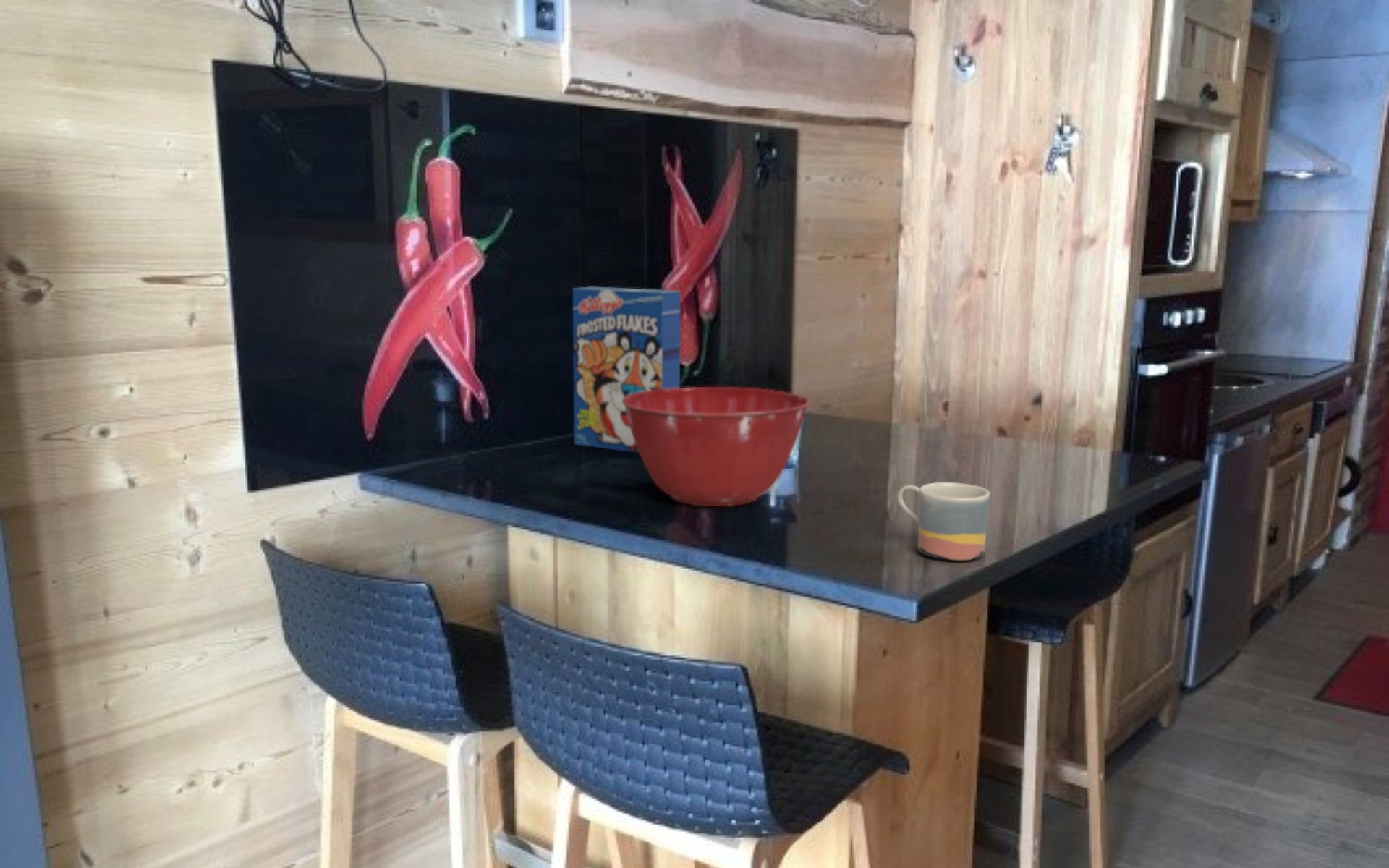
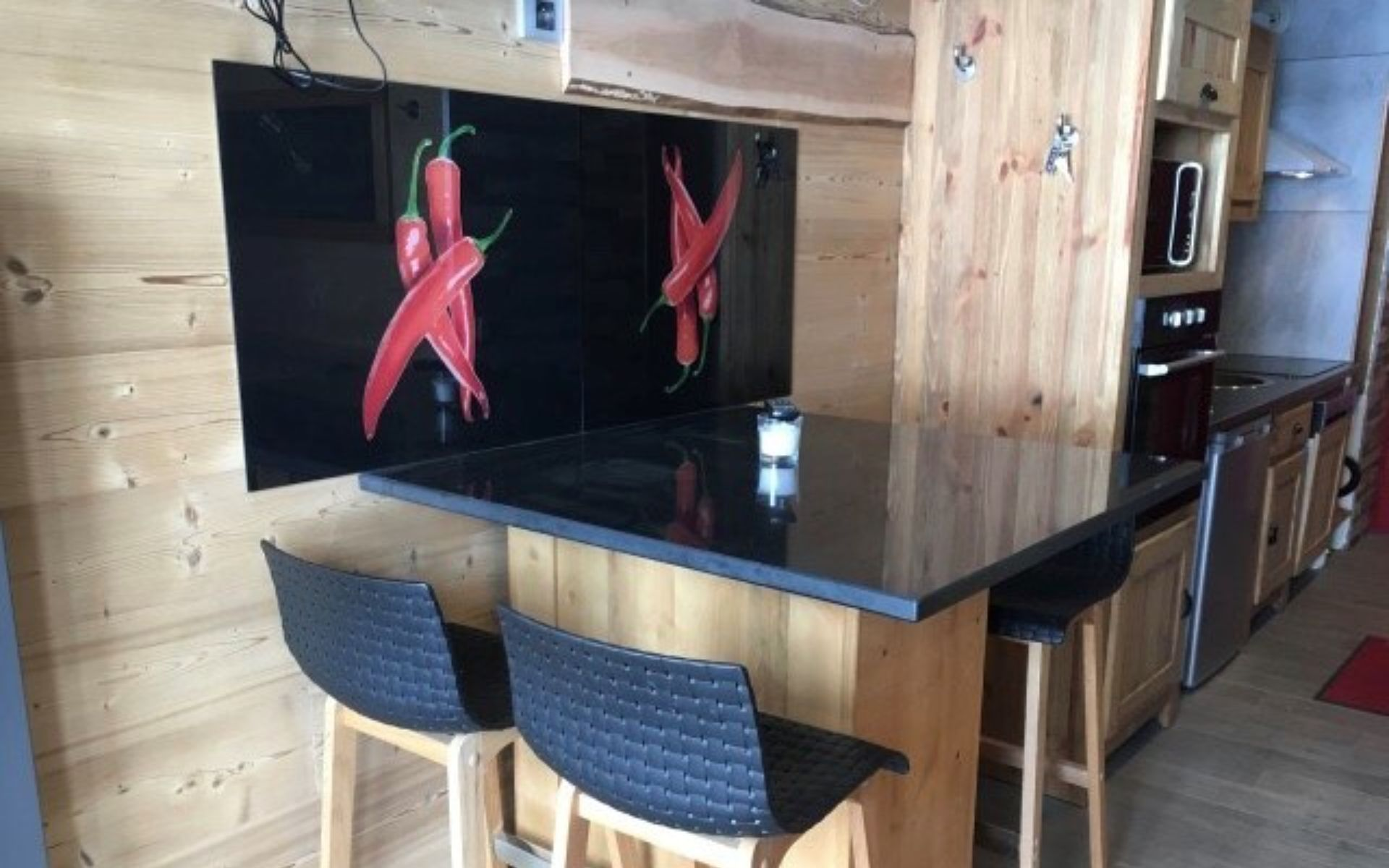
- mixing bowl [622,386,810,507]
- mug [897,482,990,561]
- cereal box [572,286,681,454]
